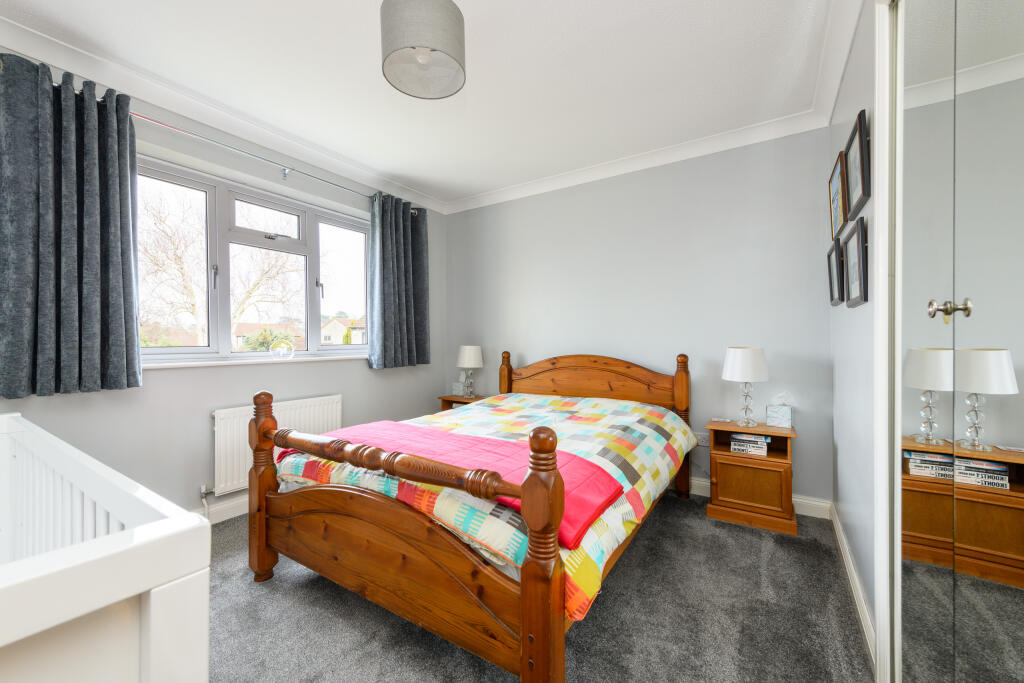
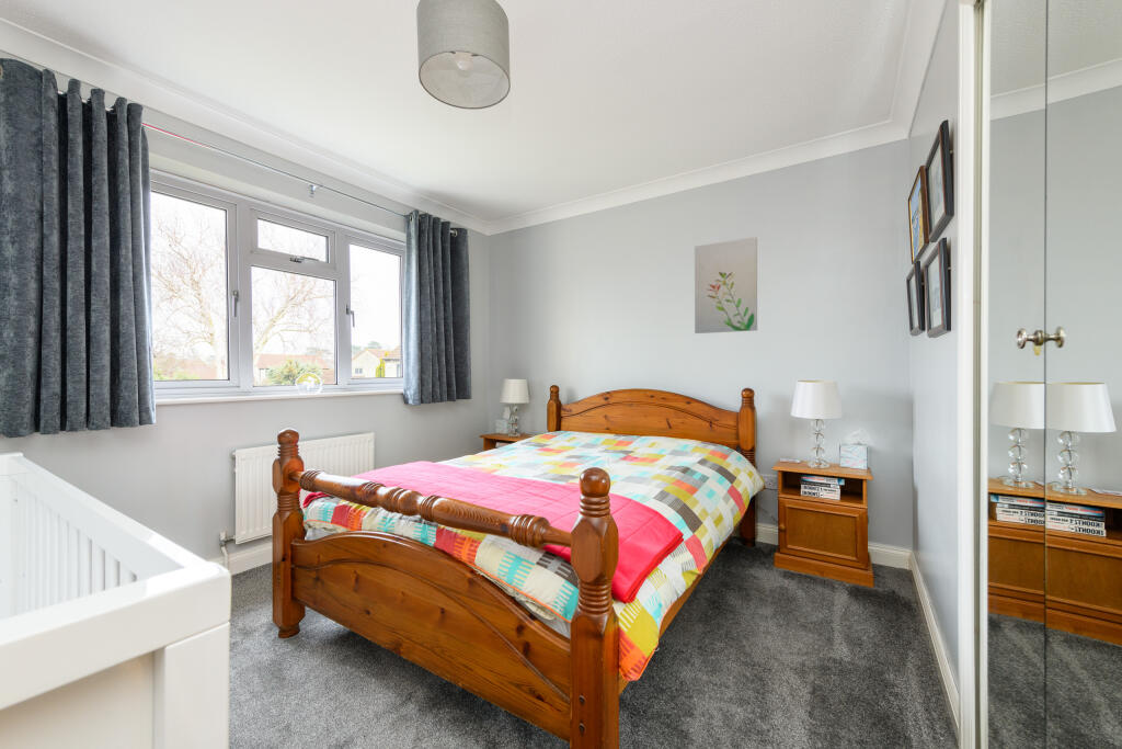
+ wall art [694,236,758,334]
